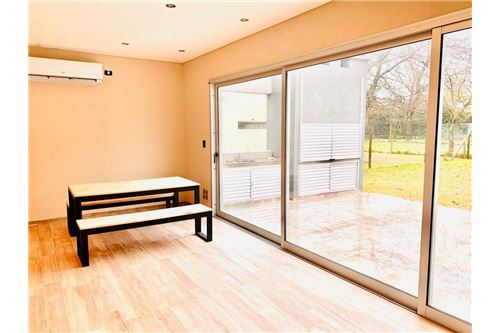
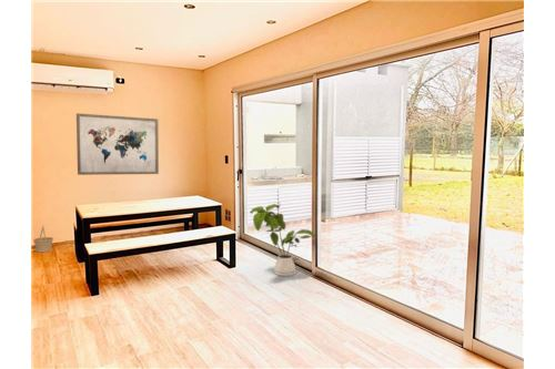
+ house plant [249,203,316,277]
+ wall art [75,112,160,176]
+ basket [32,225,54,253]
